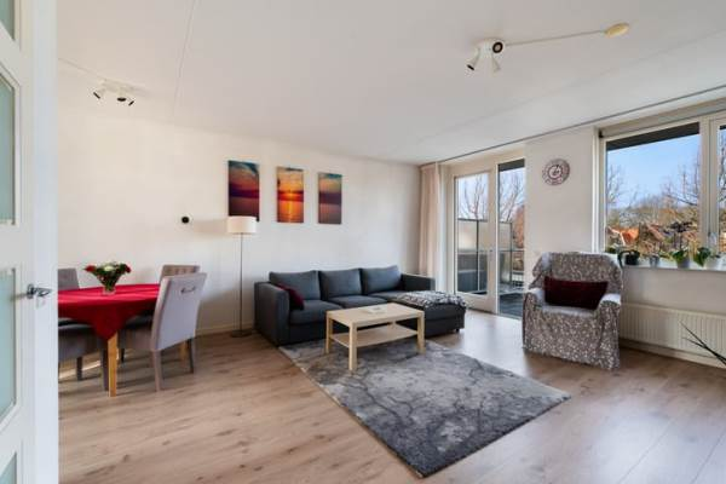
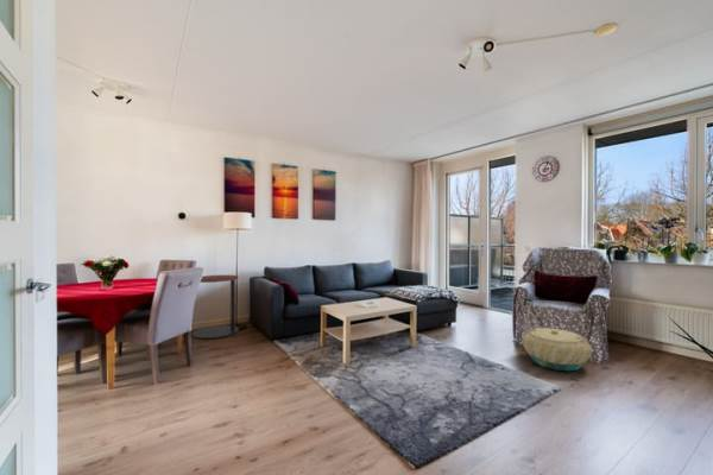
+ side table [191,274,240,340]
+ basket [522,327,593,372]
